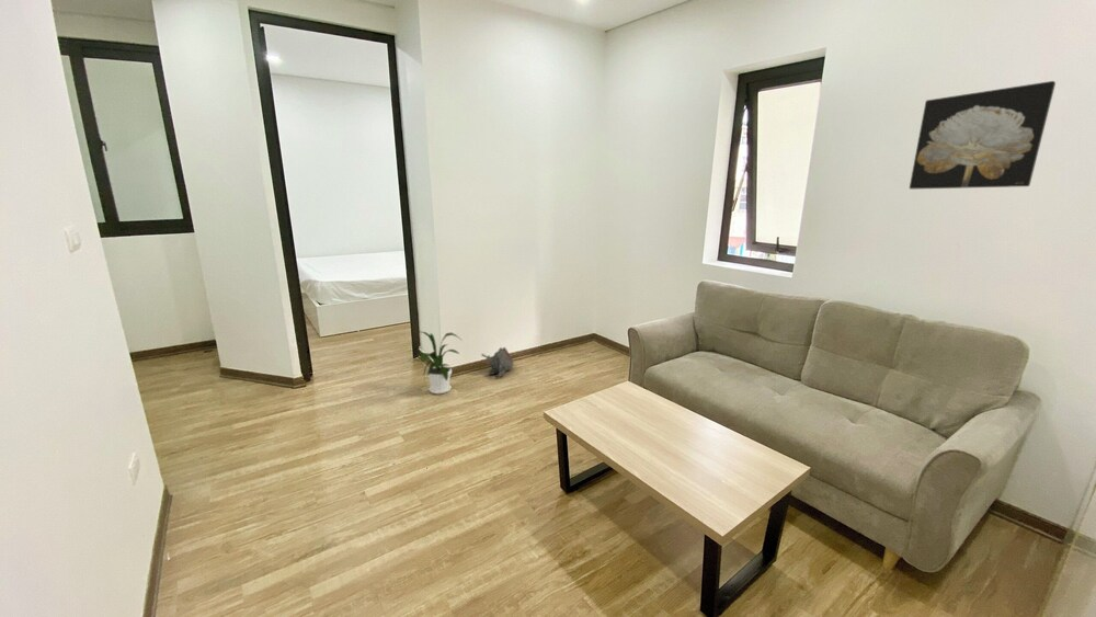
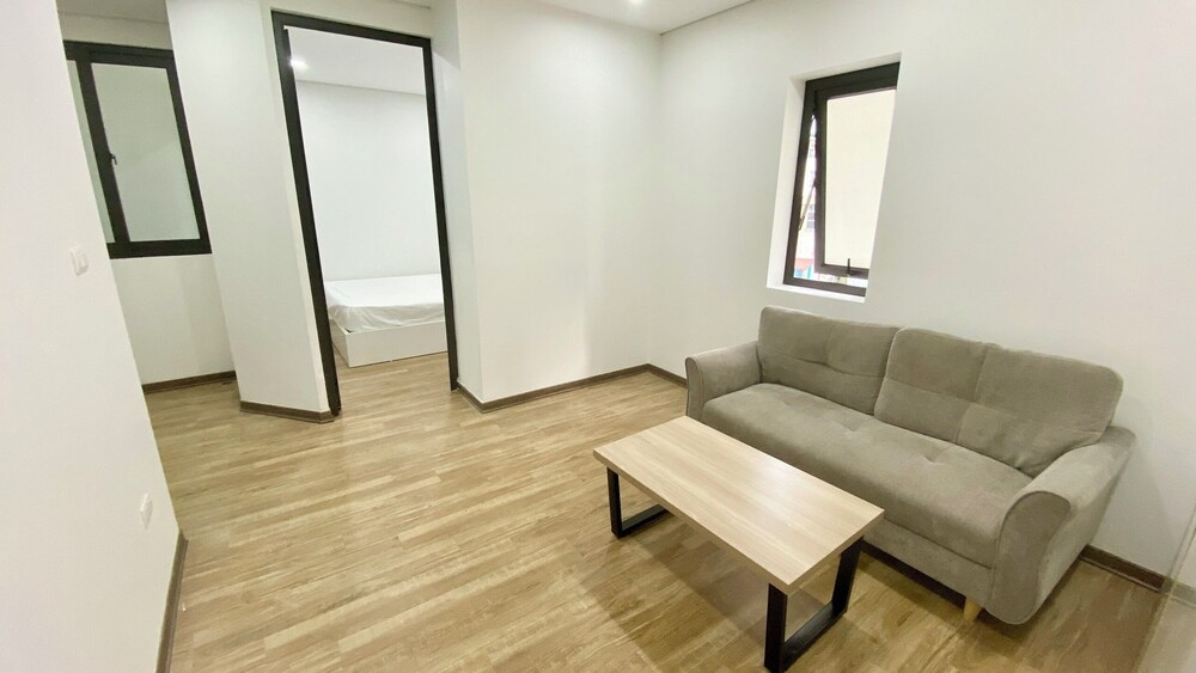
- plush toy [480,346,514,378]
- wall art [909,80,1057,190]
- house plant [407,330,464,395]
